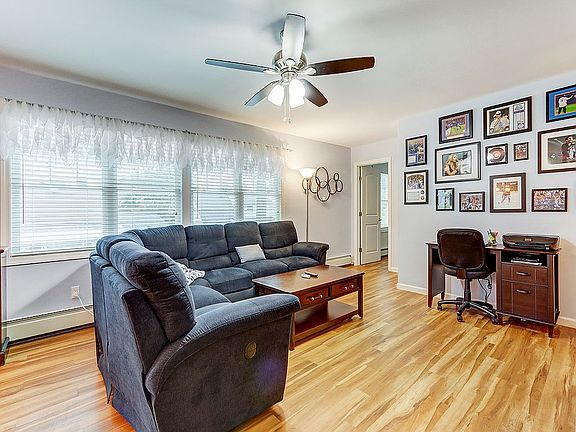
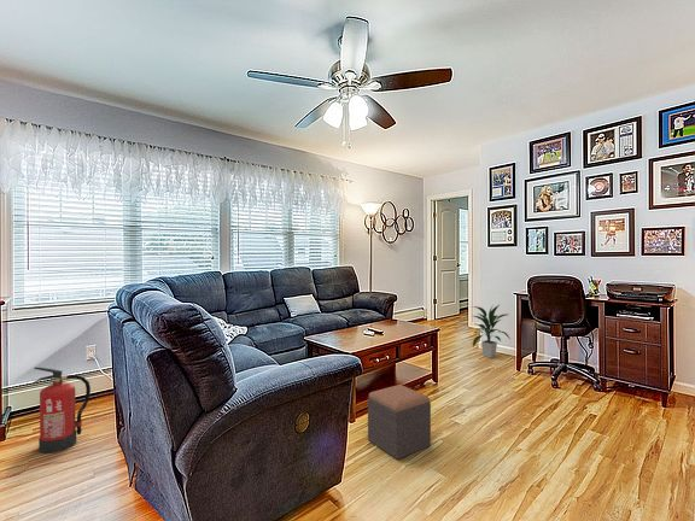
+ footstool [367,384,432,461]
+ fire extinguisher [33,367,92,455]
+ indoor plant [472,304,512,359]
